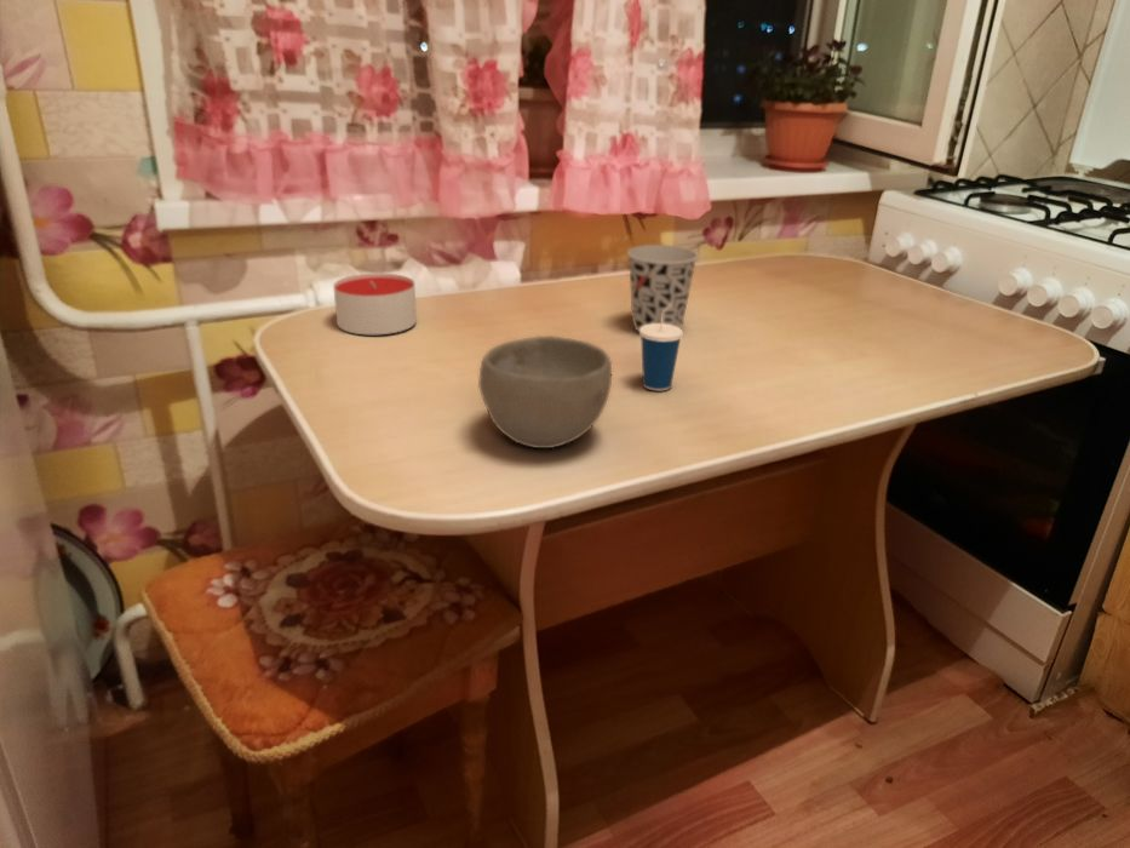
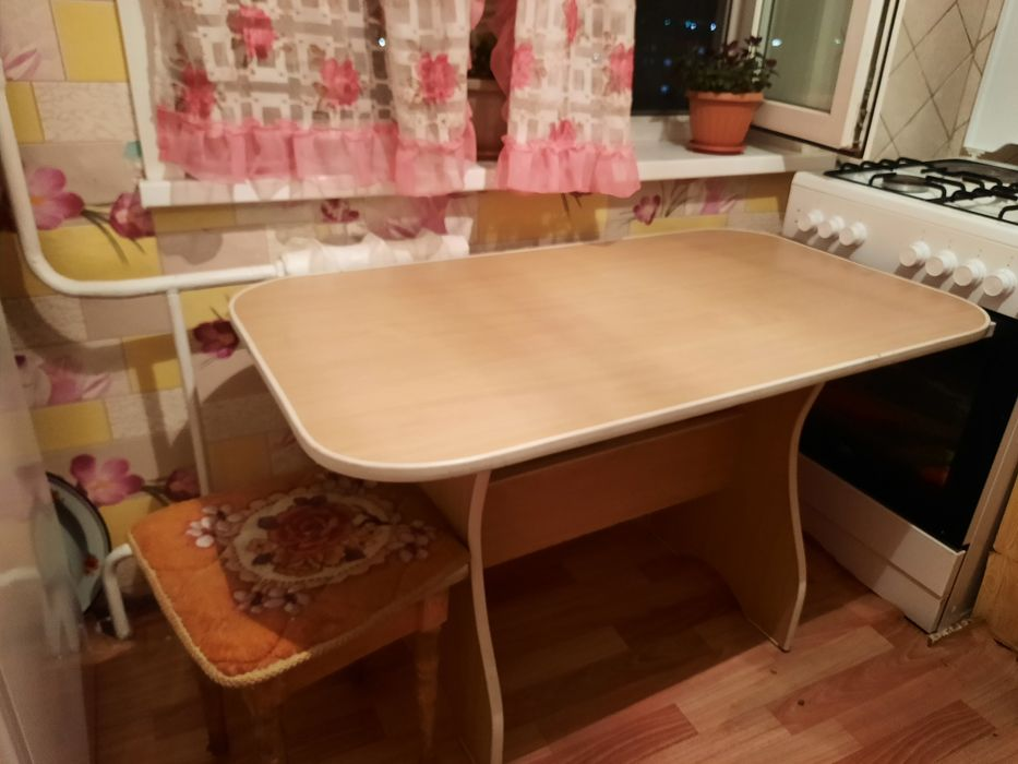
- bowl [477,334,613,449]
- cup [638,303,684,391]
- candle [332,273,418,336]
- cup [626,243,699,333]
